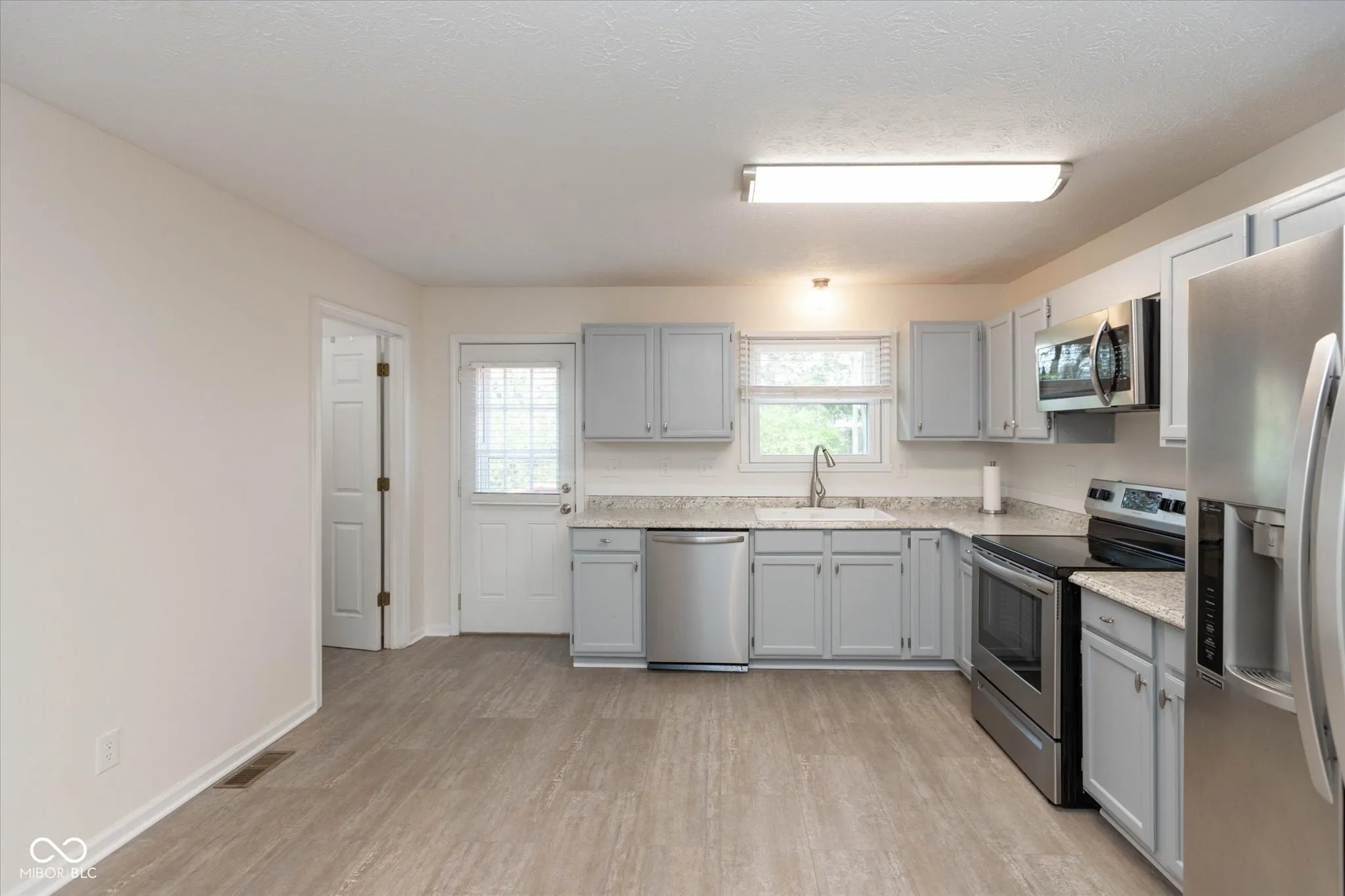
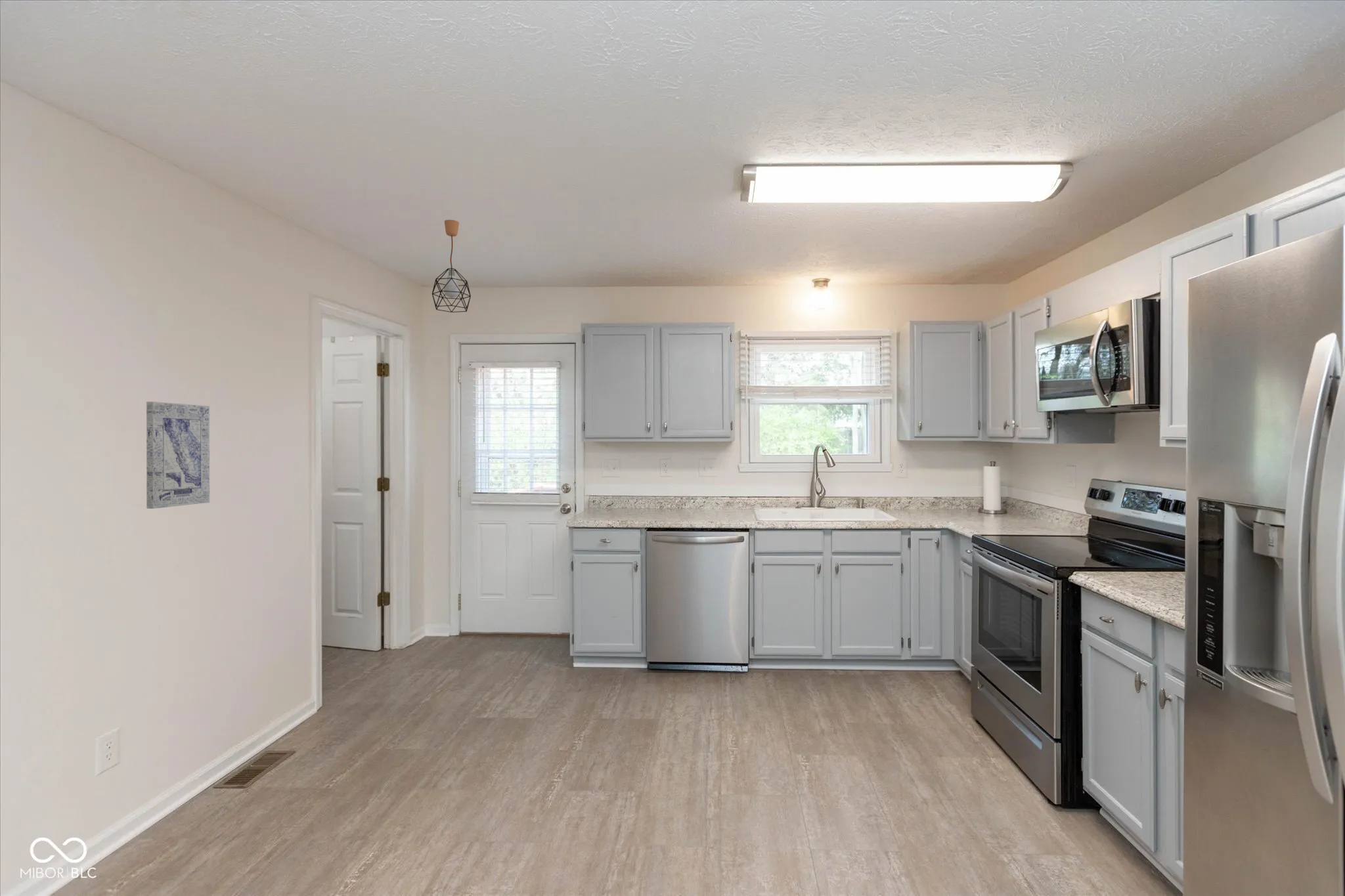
+ pendant light [431,219,472,313]
+ wall art [146,401,210,509]
